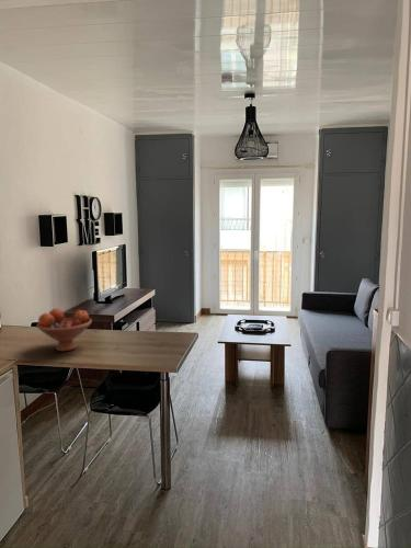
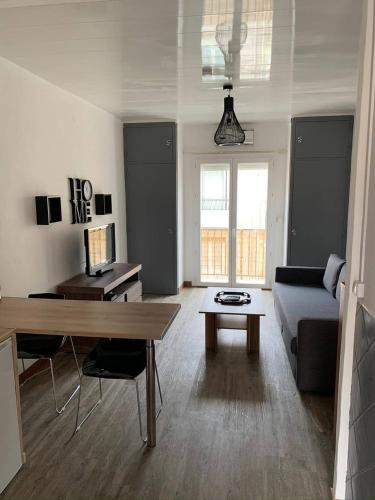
- fruit bowl [35,307,93,353]
